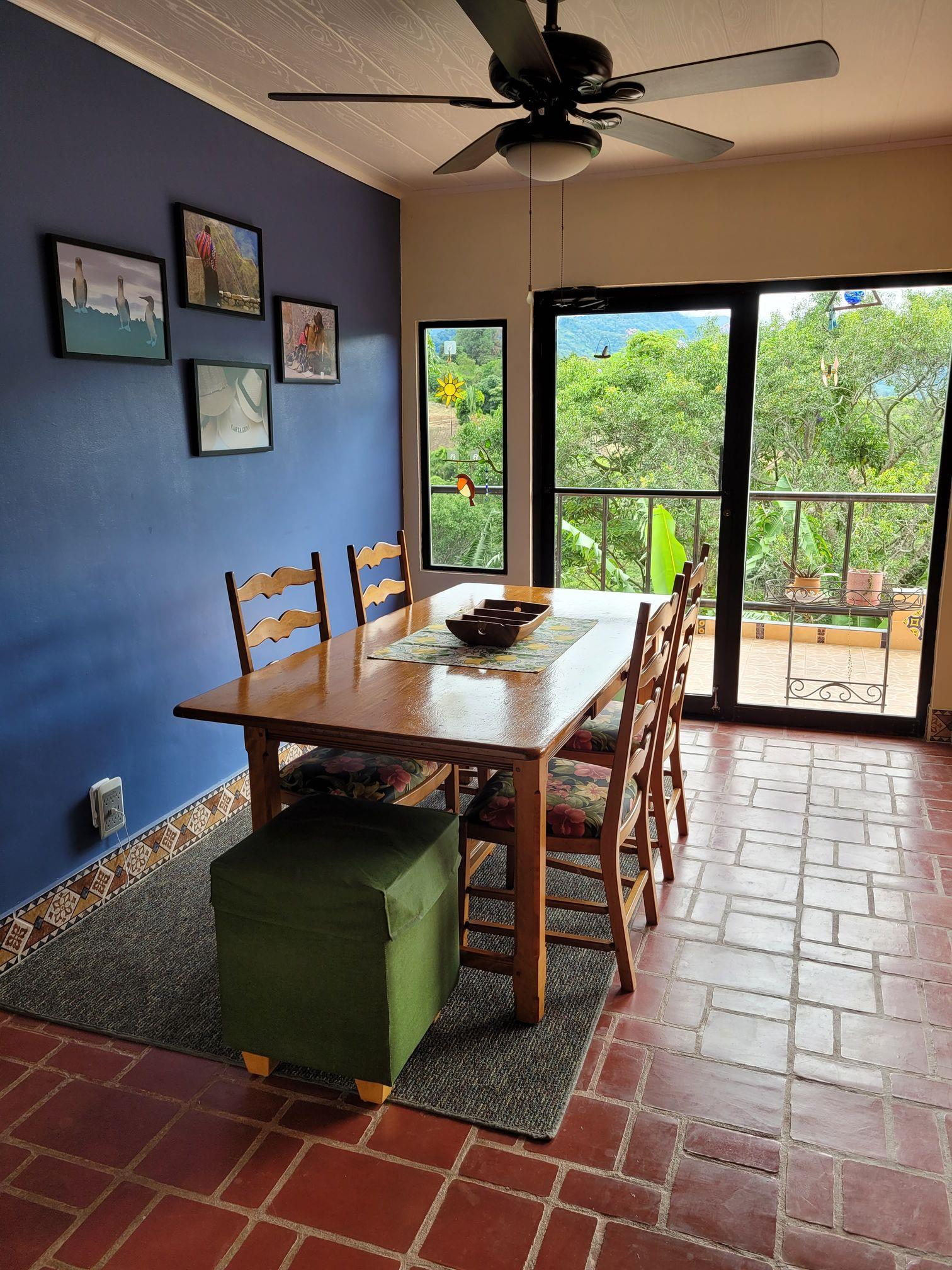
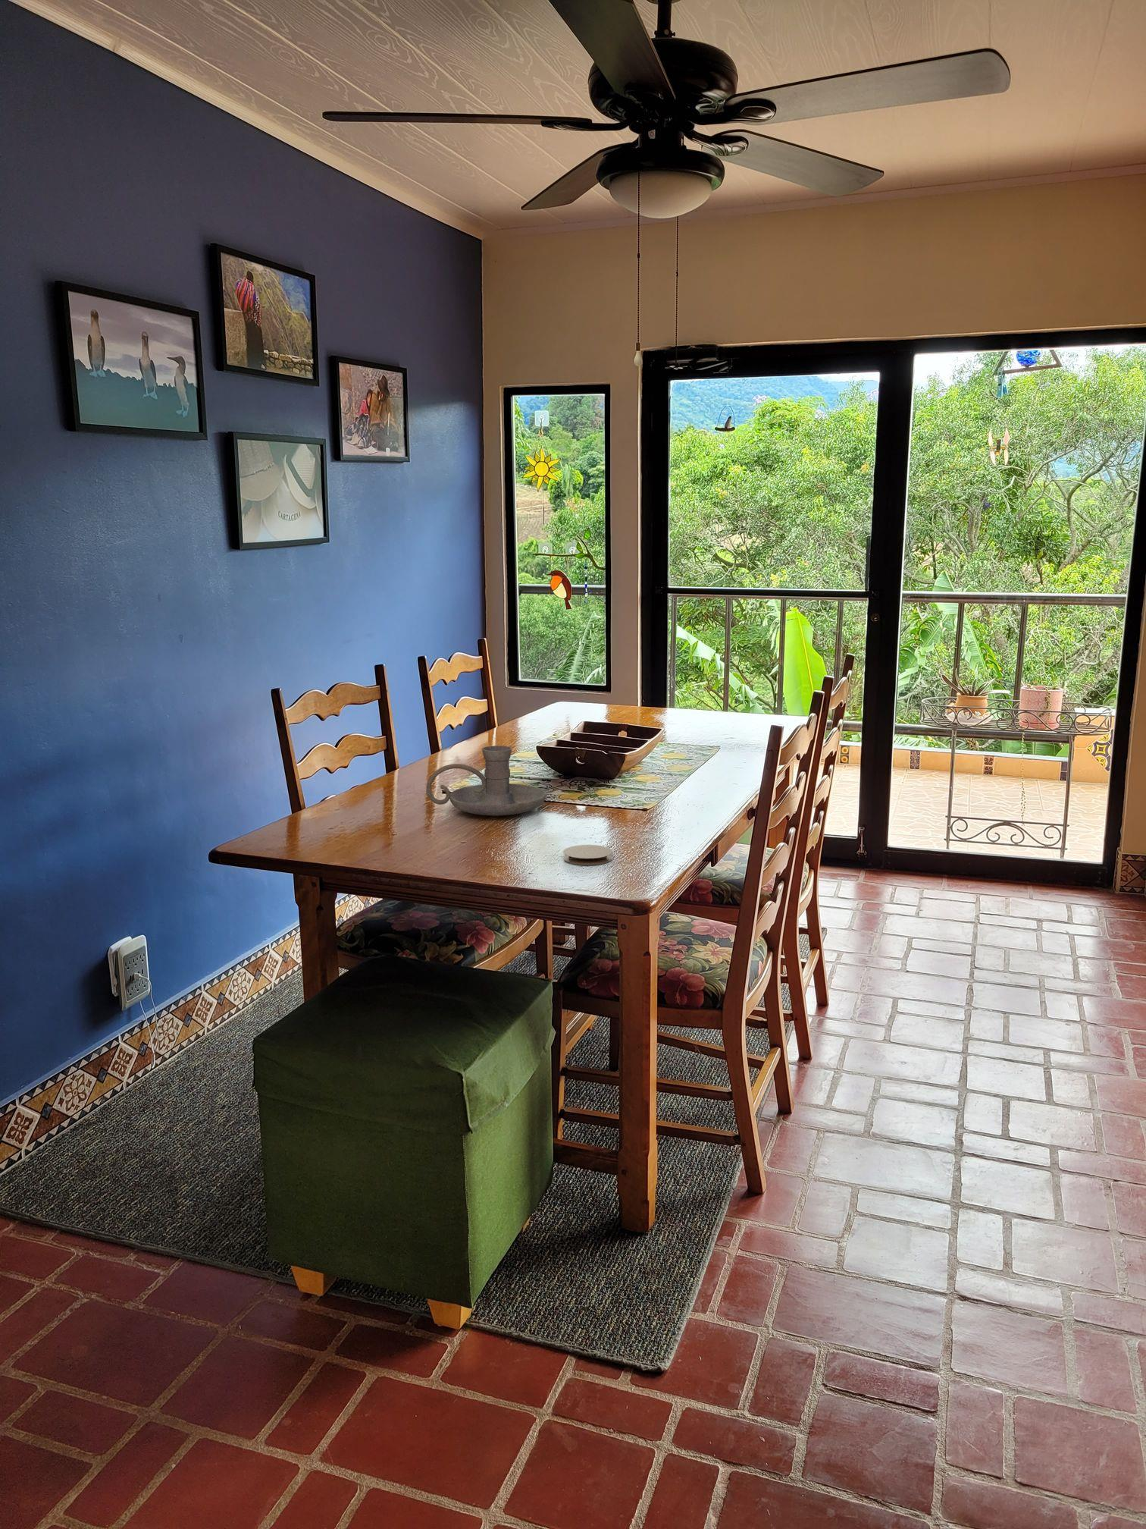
+ candle holder [426,745,548,816]
+ coaster [562,844,613,866]
